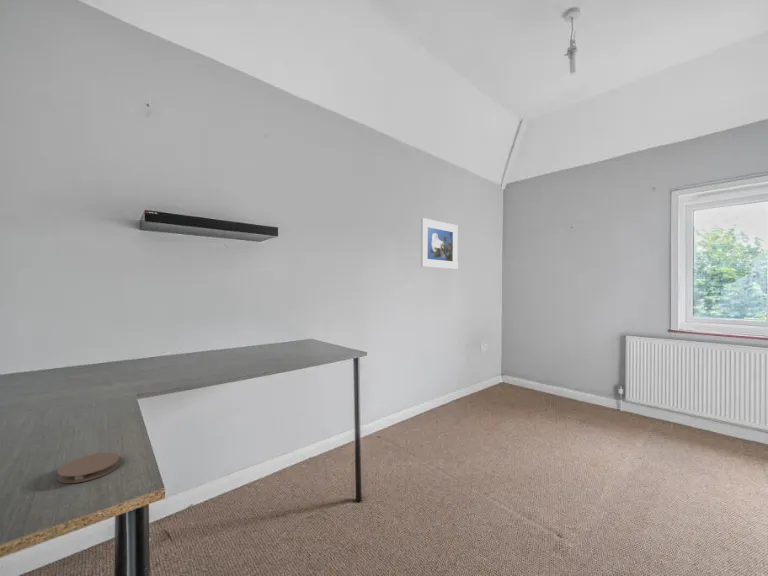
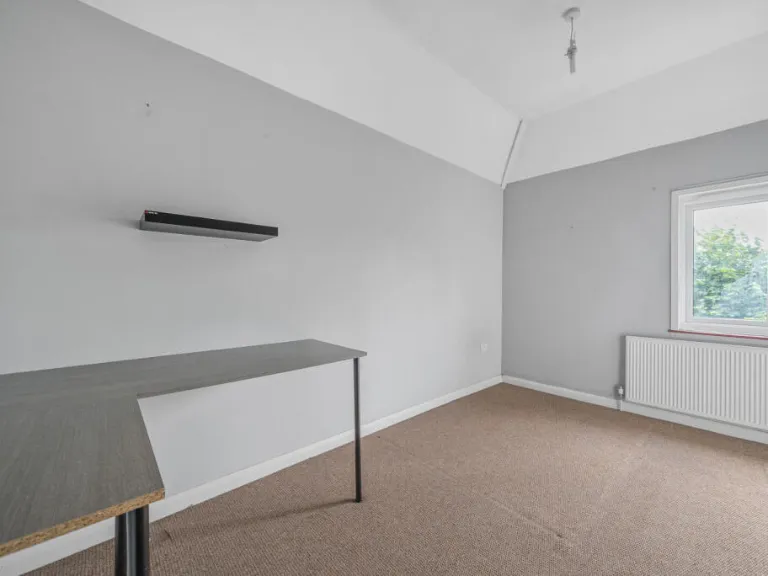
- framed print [420,217,459,270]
- coaster [56,452,120,484]
